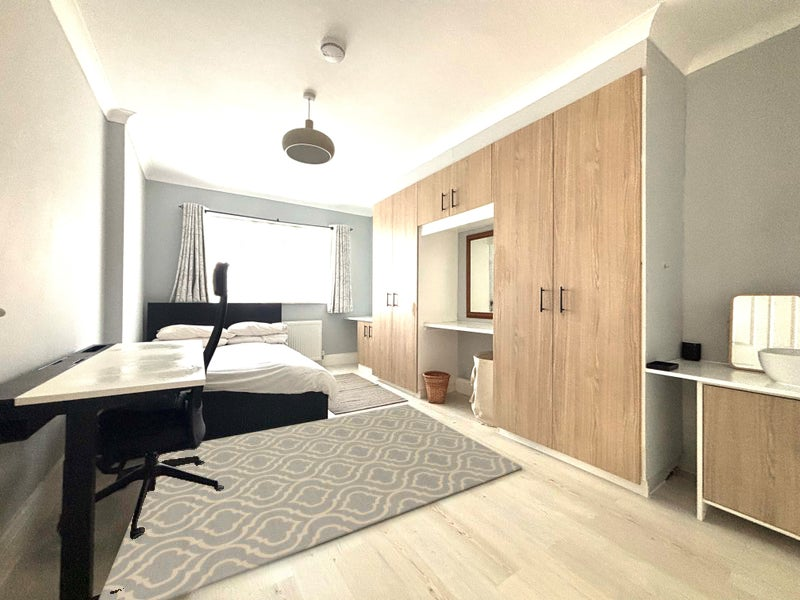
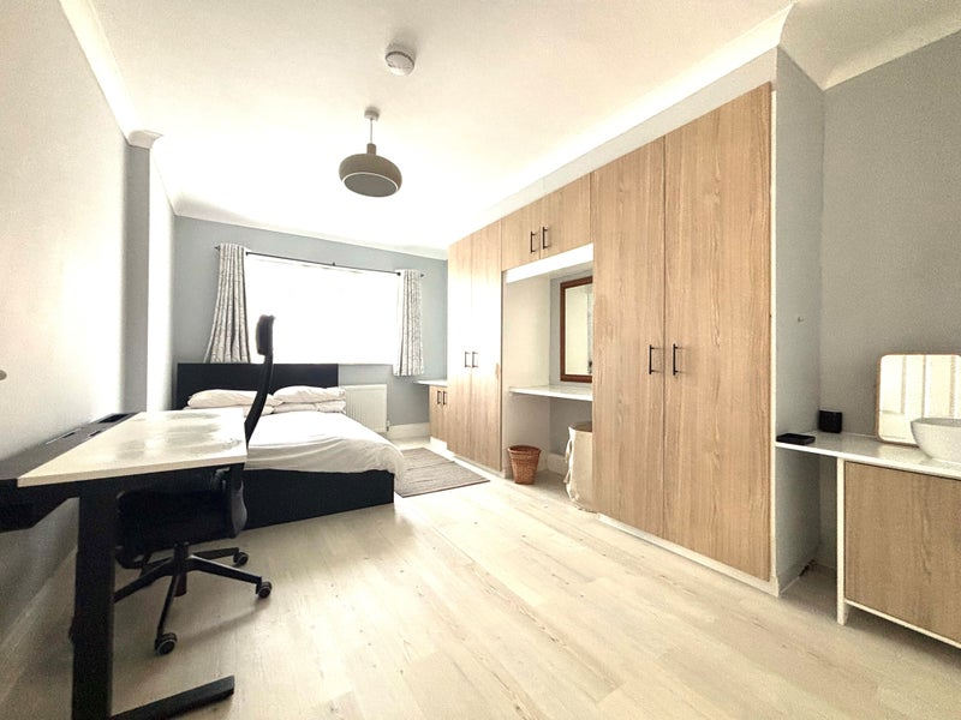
- rug [98,403,523,600]
